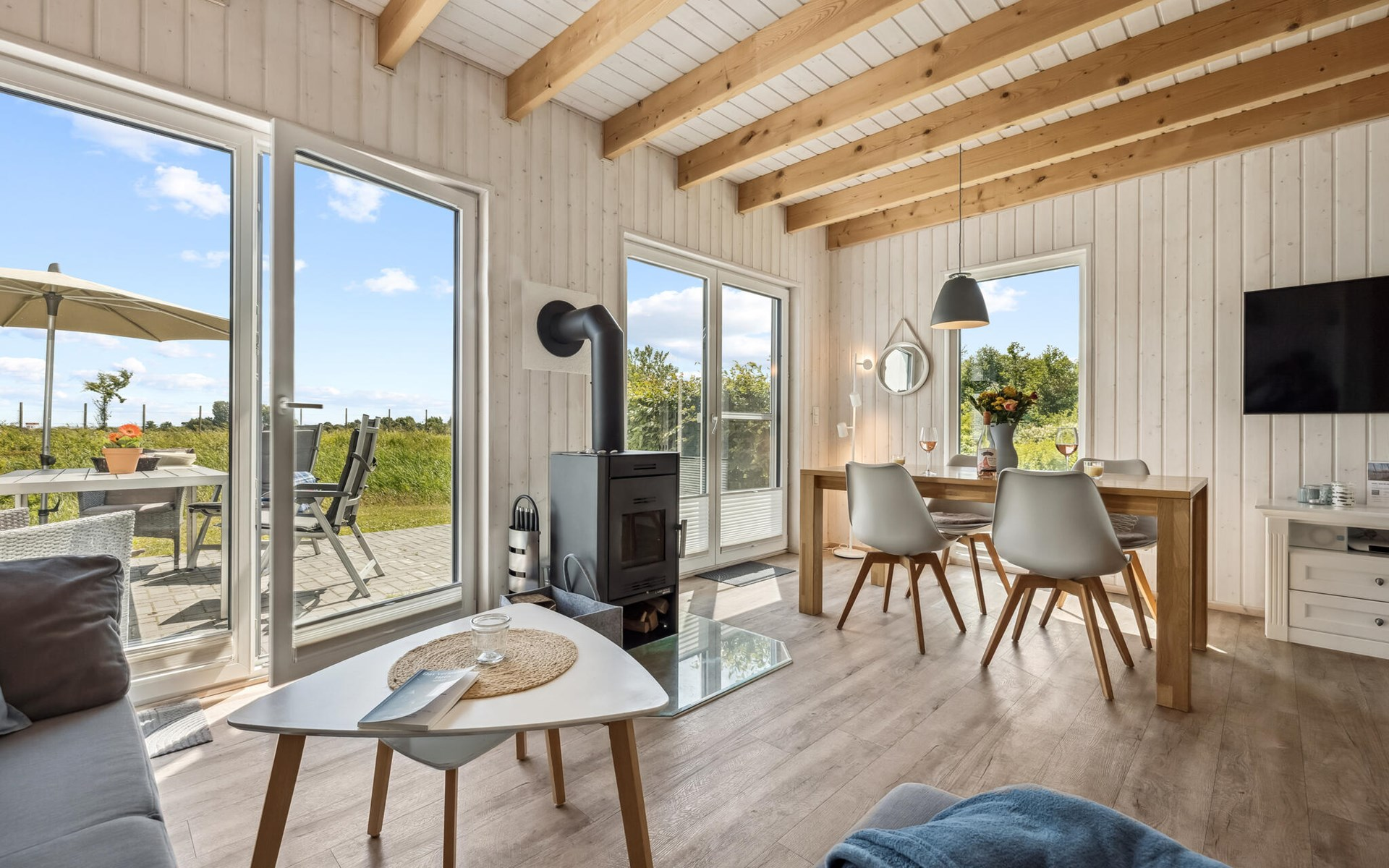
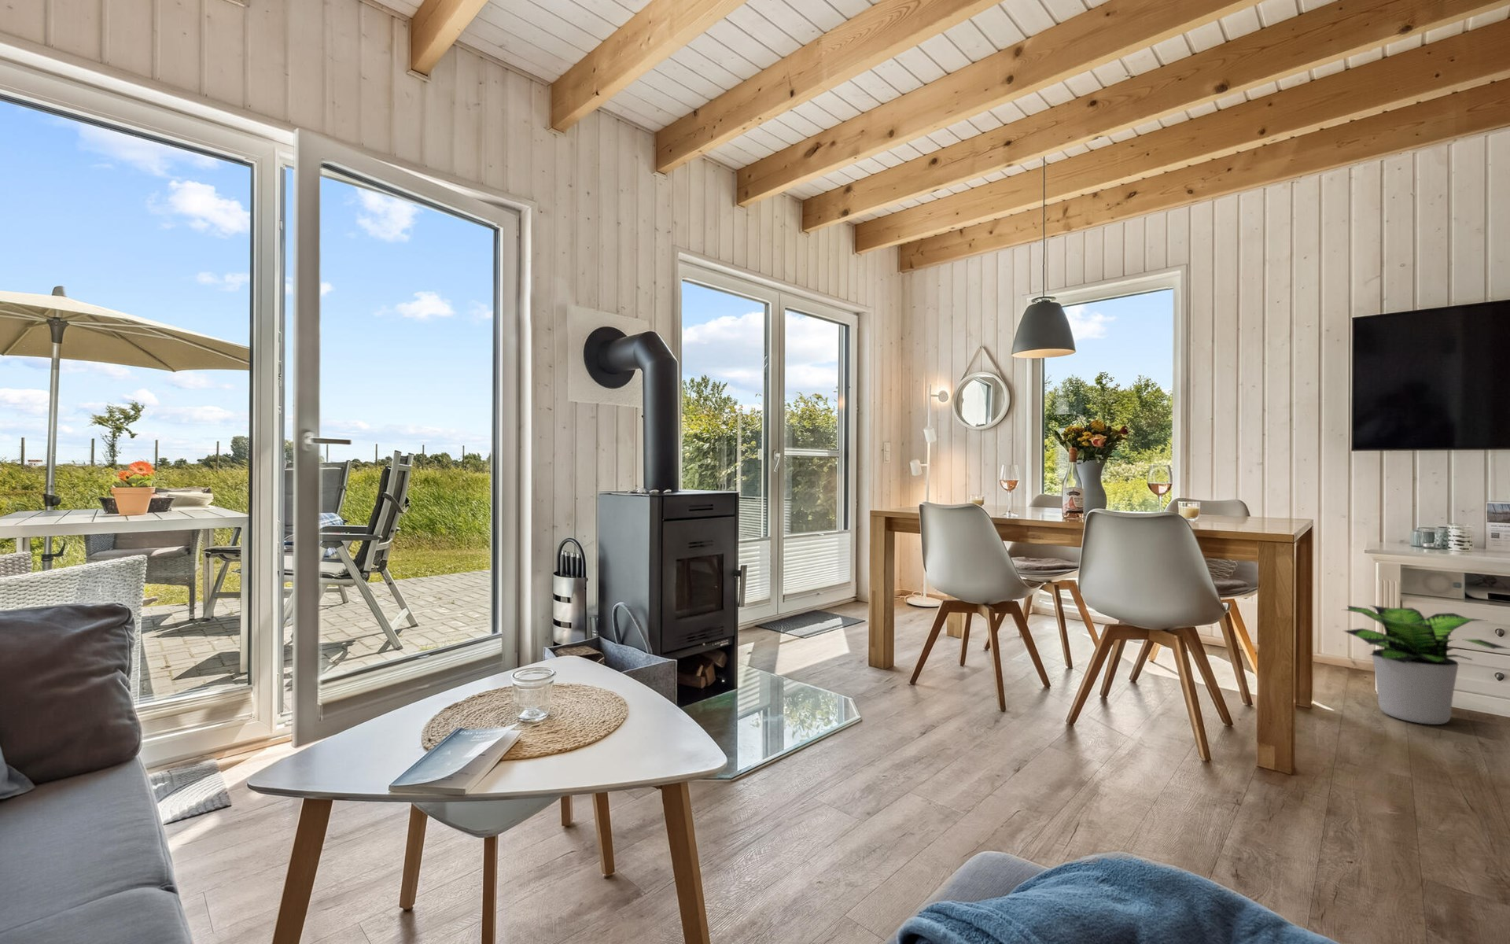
+ potted plant [1341,605,1509,725]
